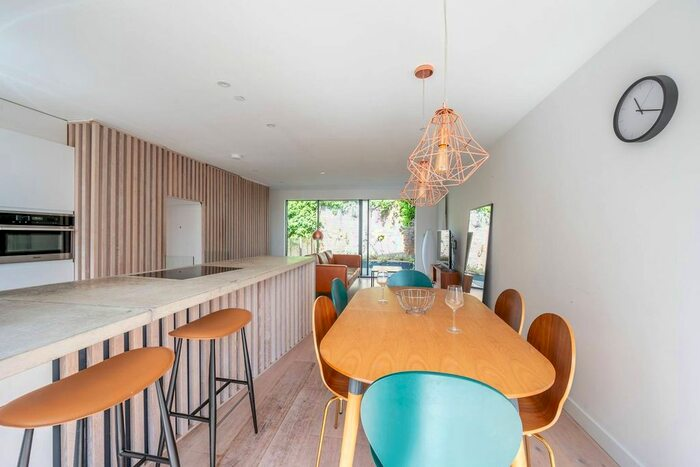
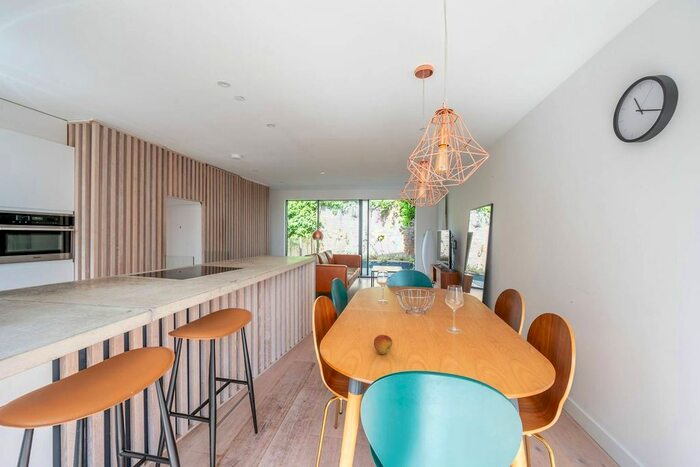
+ fruit [373,334,394,355]
